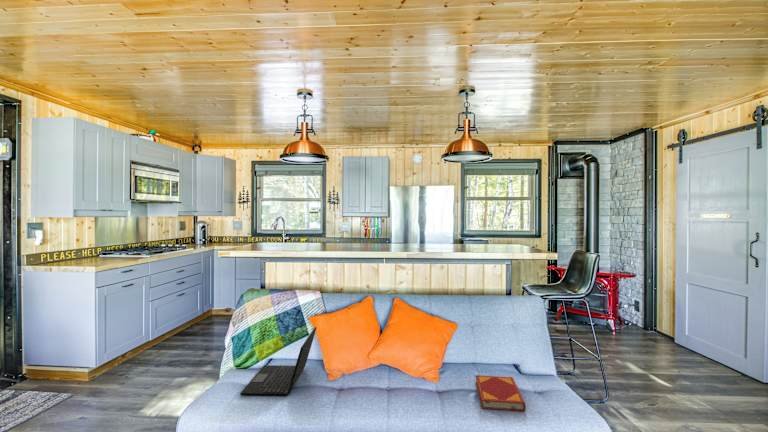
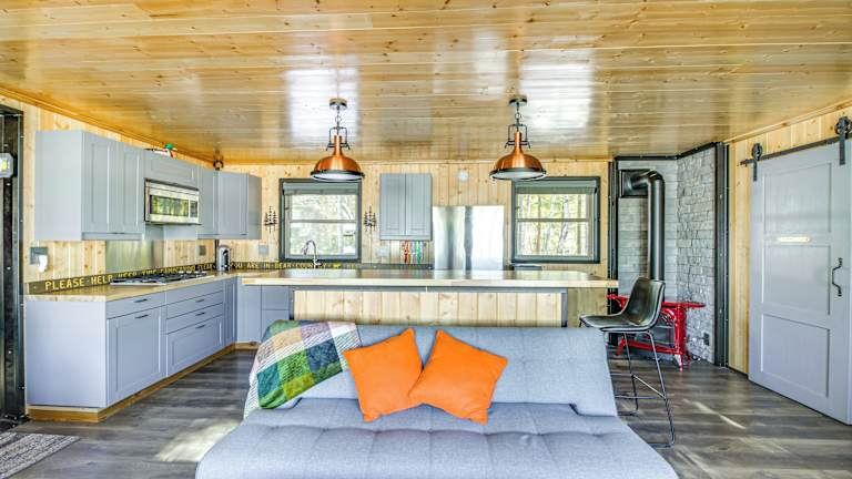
- laptop [239,326,317,396]
- hardback book [474,374,527,412]
